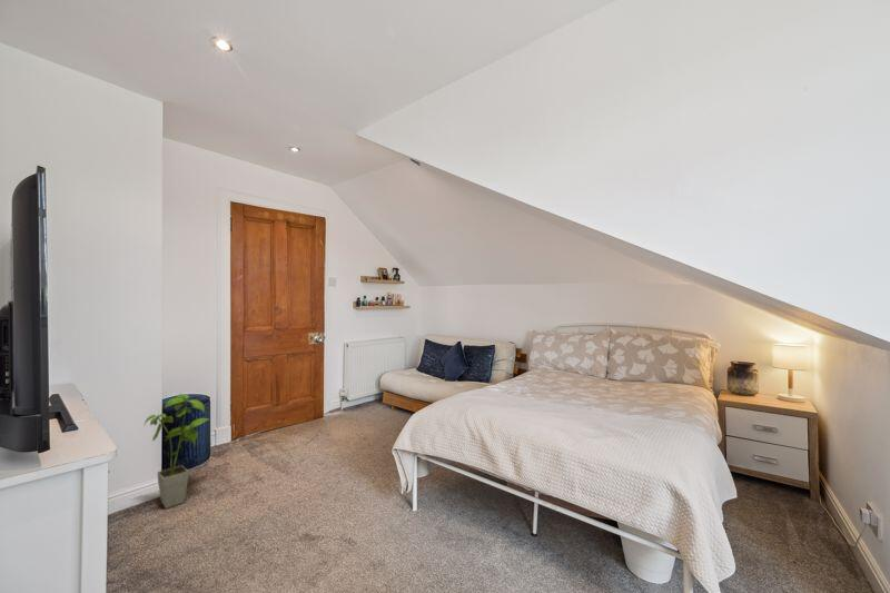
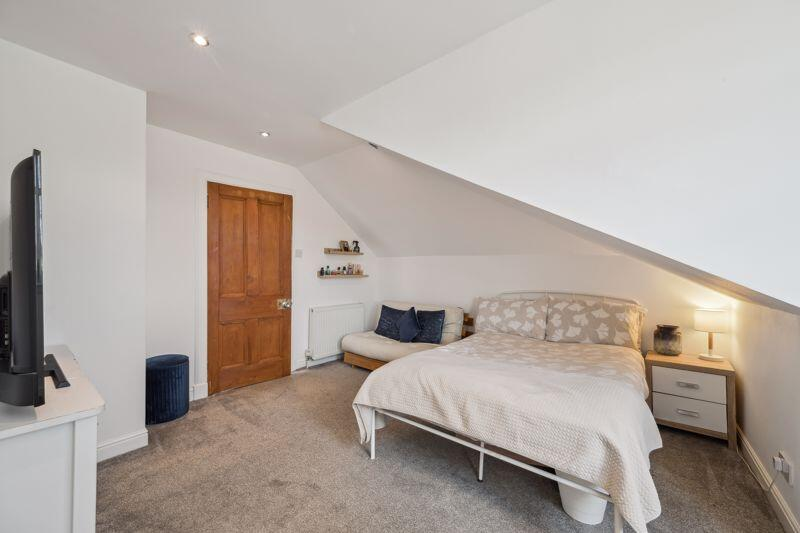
- house plant [142,393,211,510]
